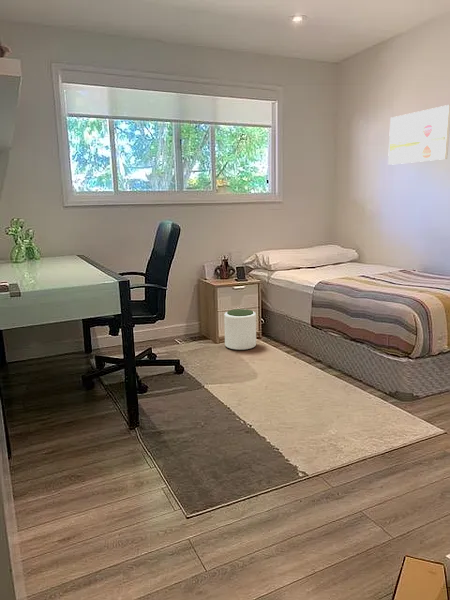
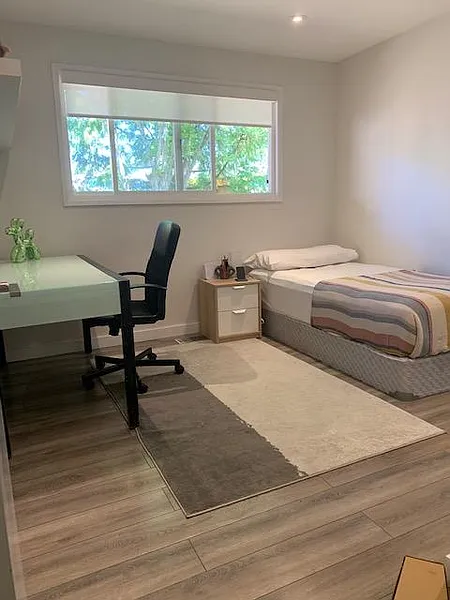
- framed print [387,104,450,166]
- plant pot [223,308,257,351]
